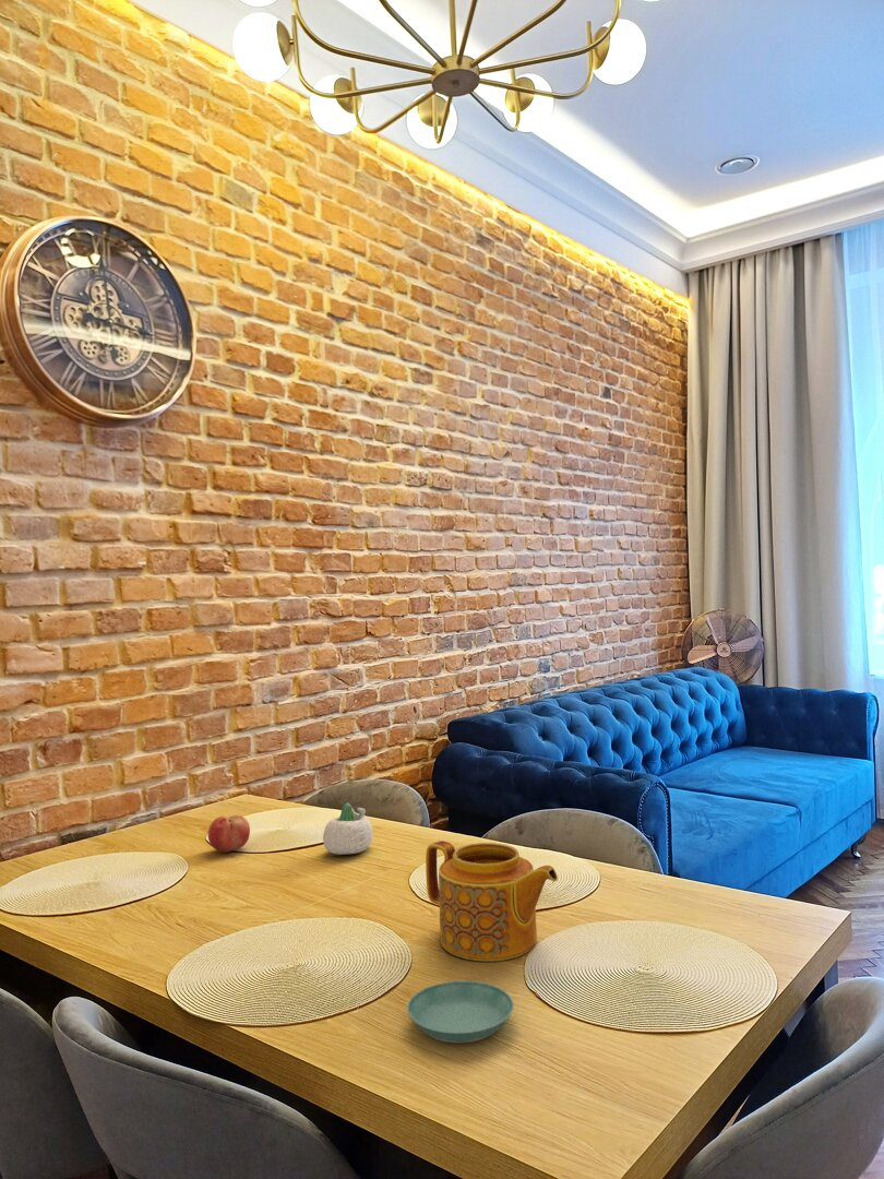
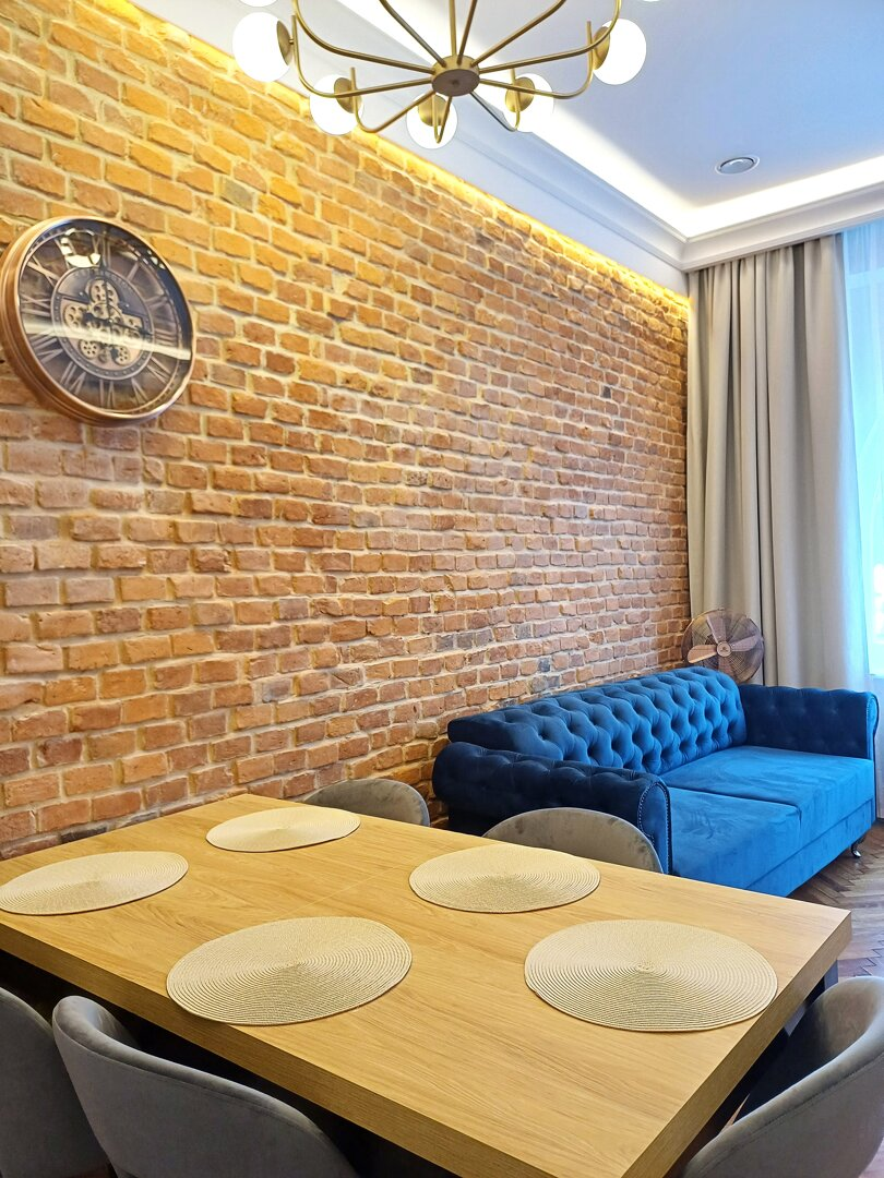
- succulent planter [322,802,373,856]
- saucer [406,979,515,1044]
- teapot [425,839,559,962]
- fruit [206,814,251,854]
